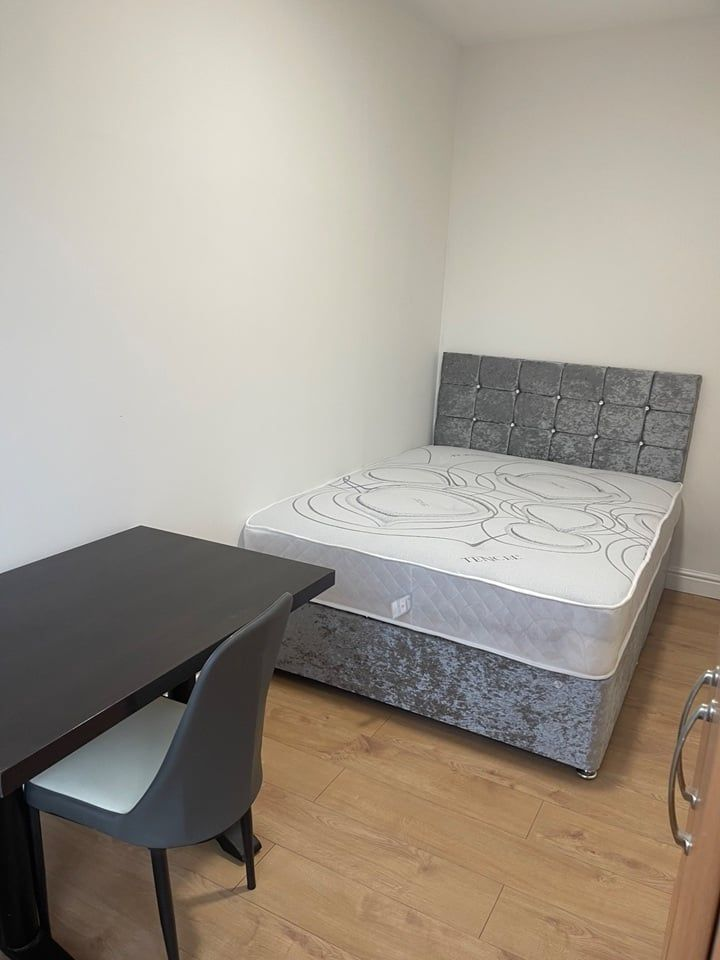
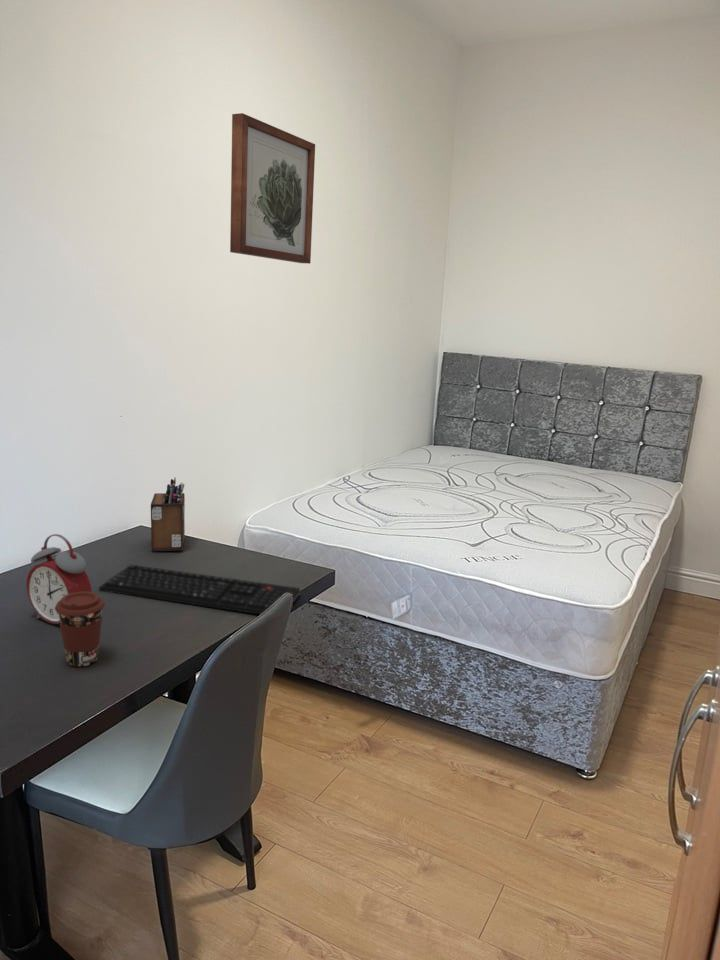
+ wall art [229,112,316,265]
+ coffee cup [55,591,106,668]
+ desk organizer [150,477,186,552]
+ alarm clock [25,533,93,625]
+ keyboard [98,564,301,615]
